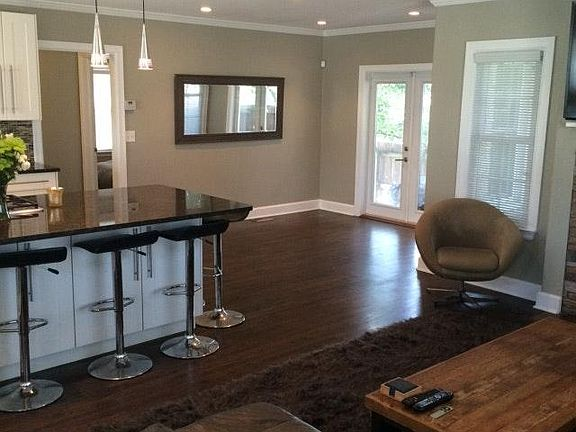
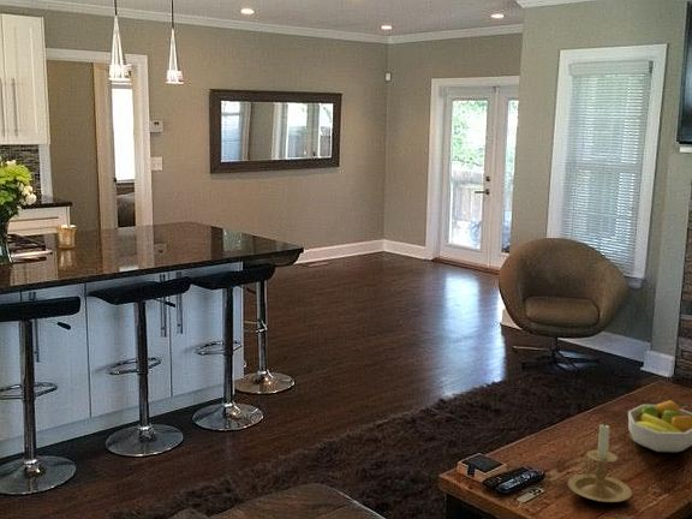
+ fruit bowl [627,399,692,453]
+ candle holder [567,422,633,503]
